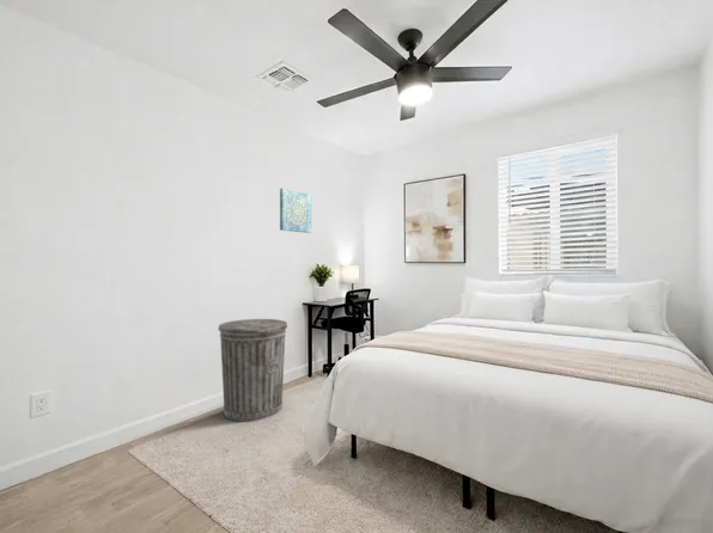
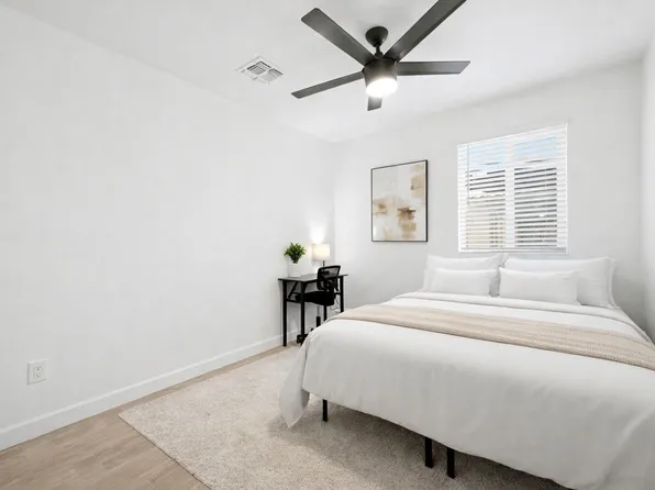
- wall art [279,188,312,234]
- trash can [218,318,288,422]
